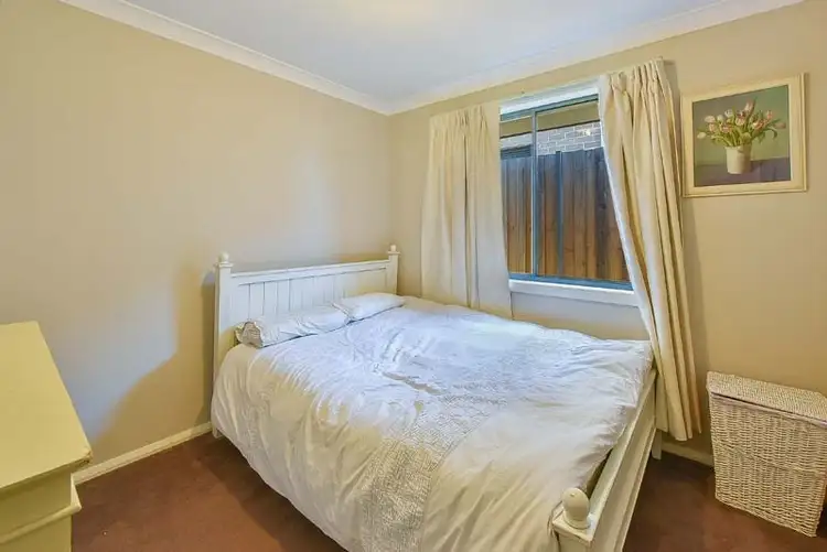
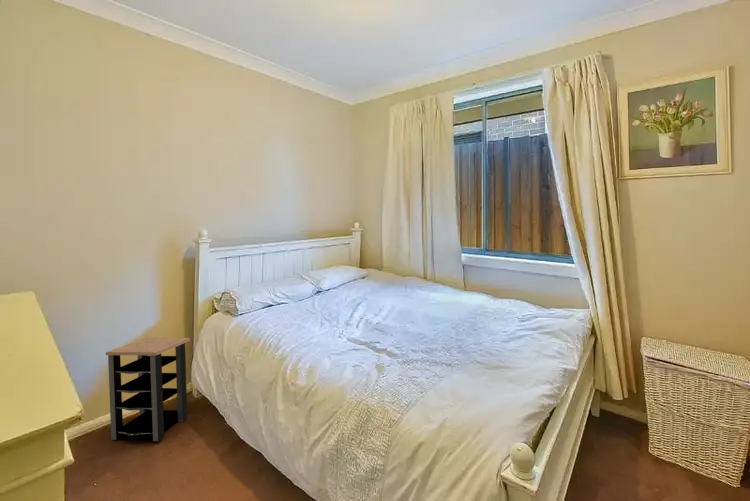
+ side table [105,337,191,442]
